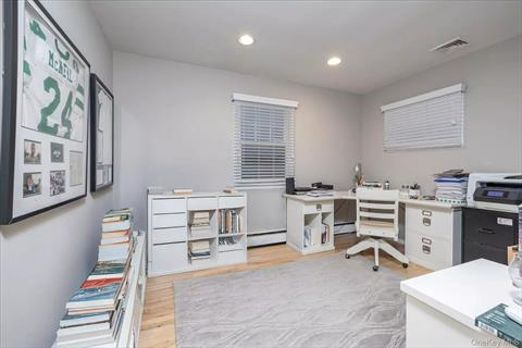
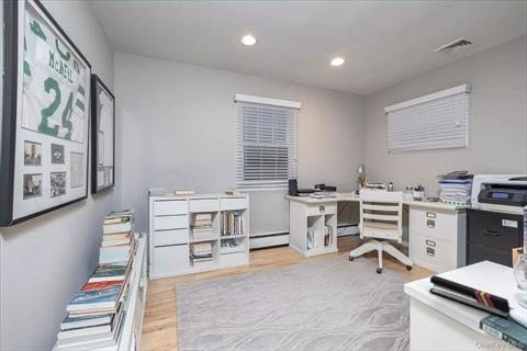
+ stapler [428,274,512,320]
